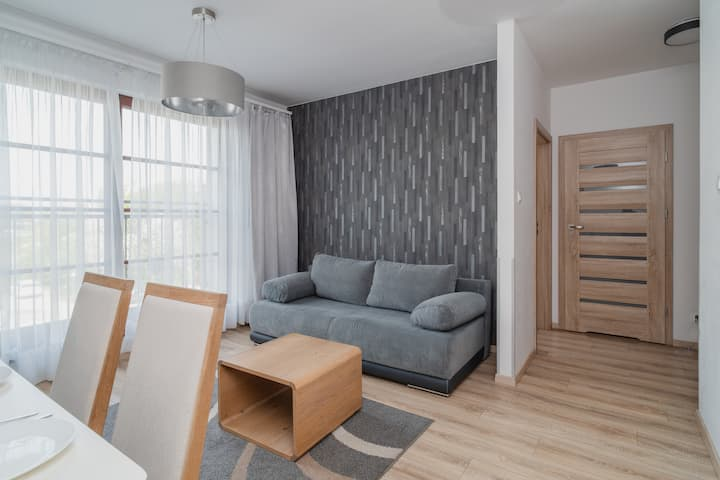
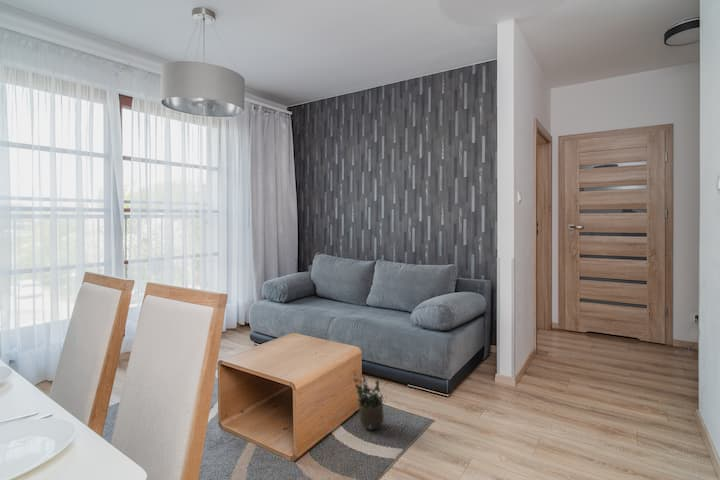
+ potted plant [353,372,389,431]
